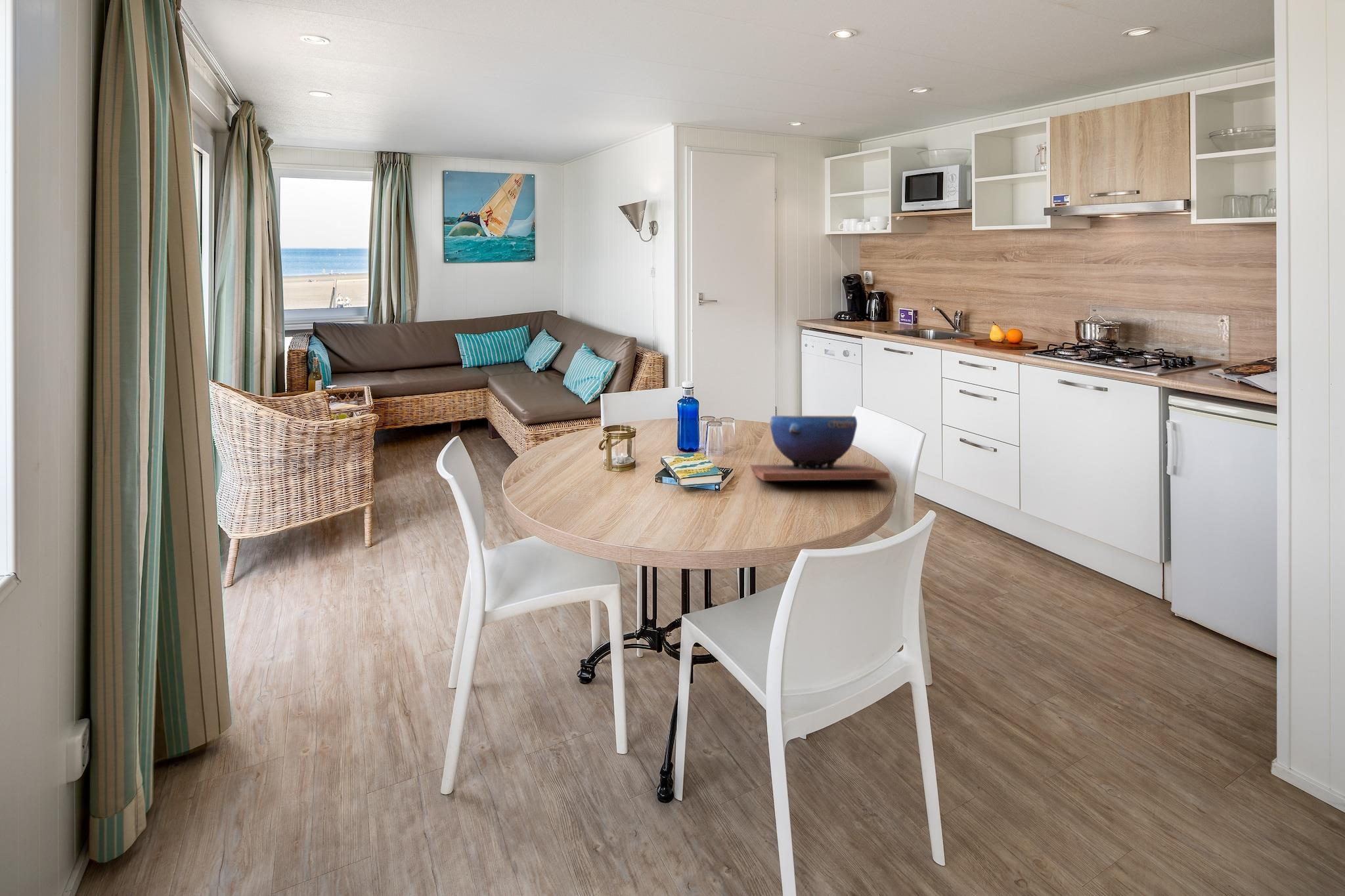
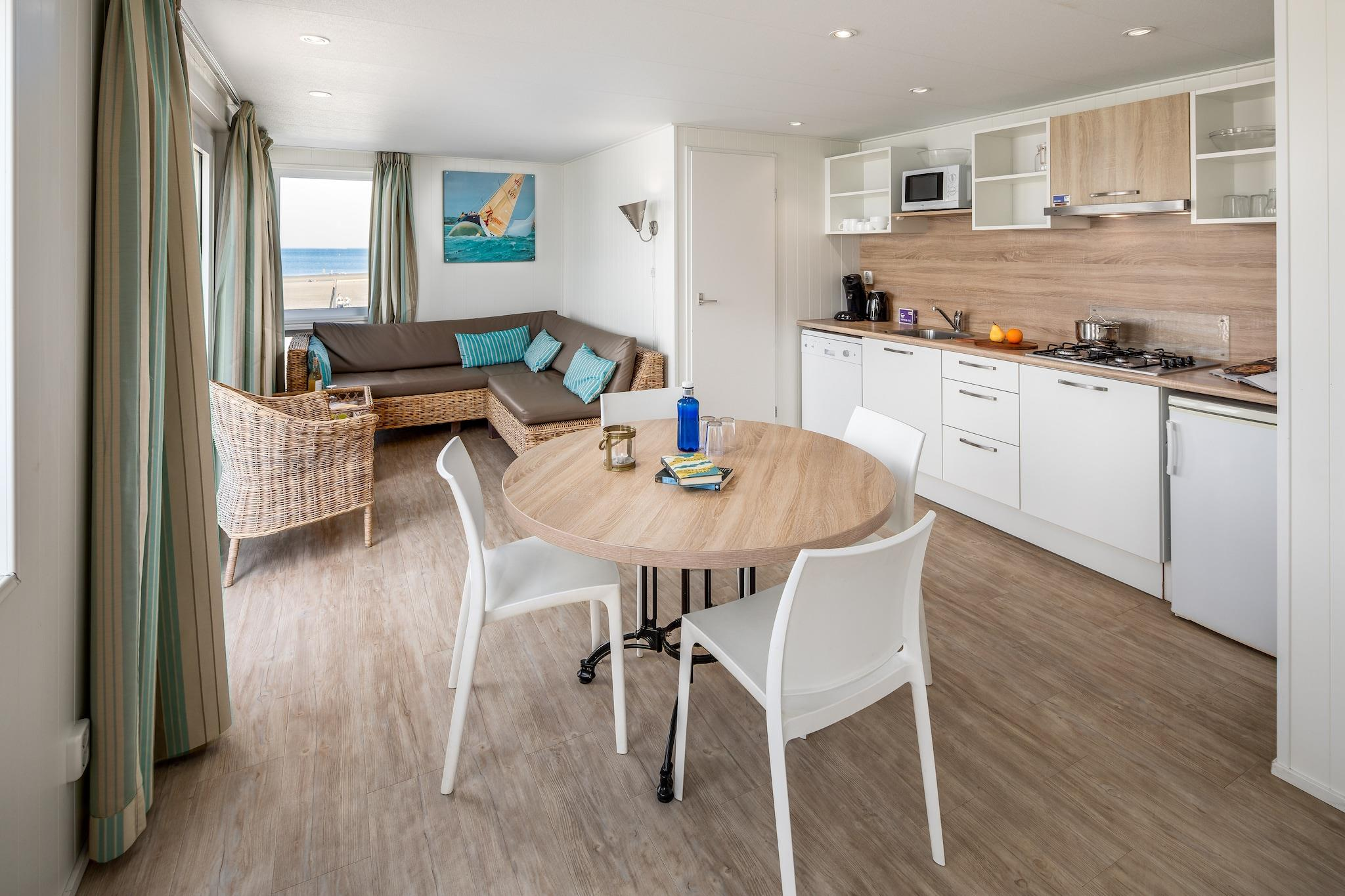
- decorative bowl [749,415,890,482]
